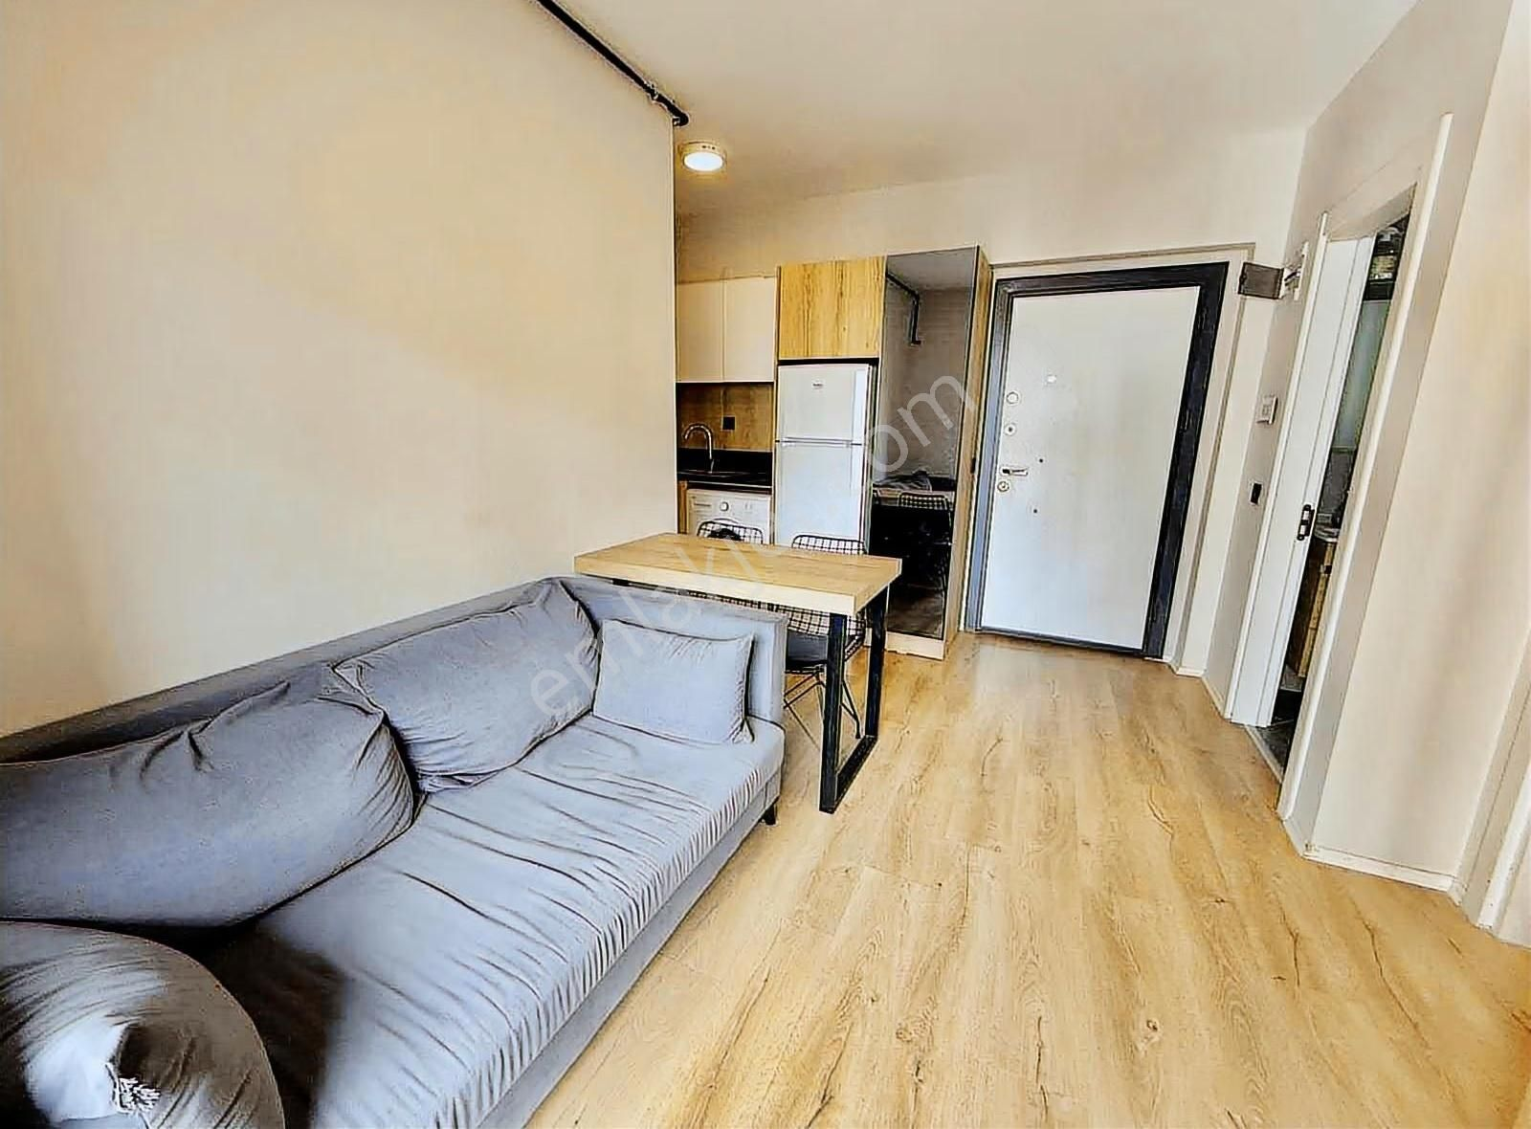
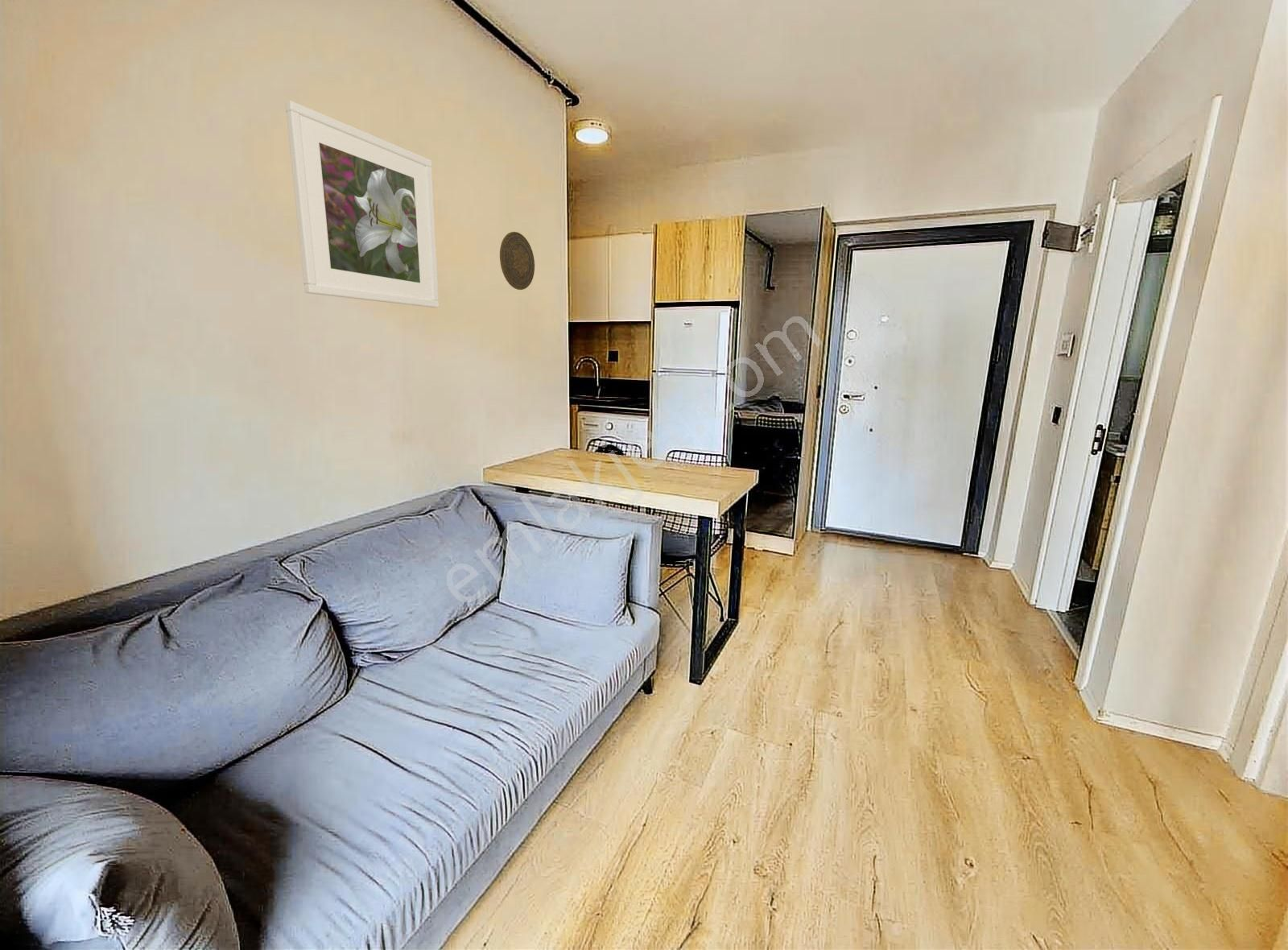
+ decorative plate [499,231,535,291]
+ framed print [284,100,440,308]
